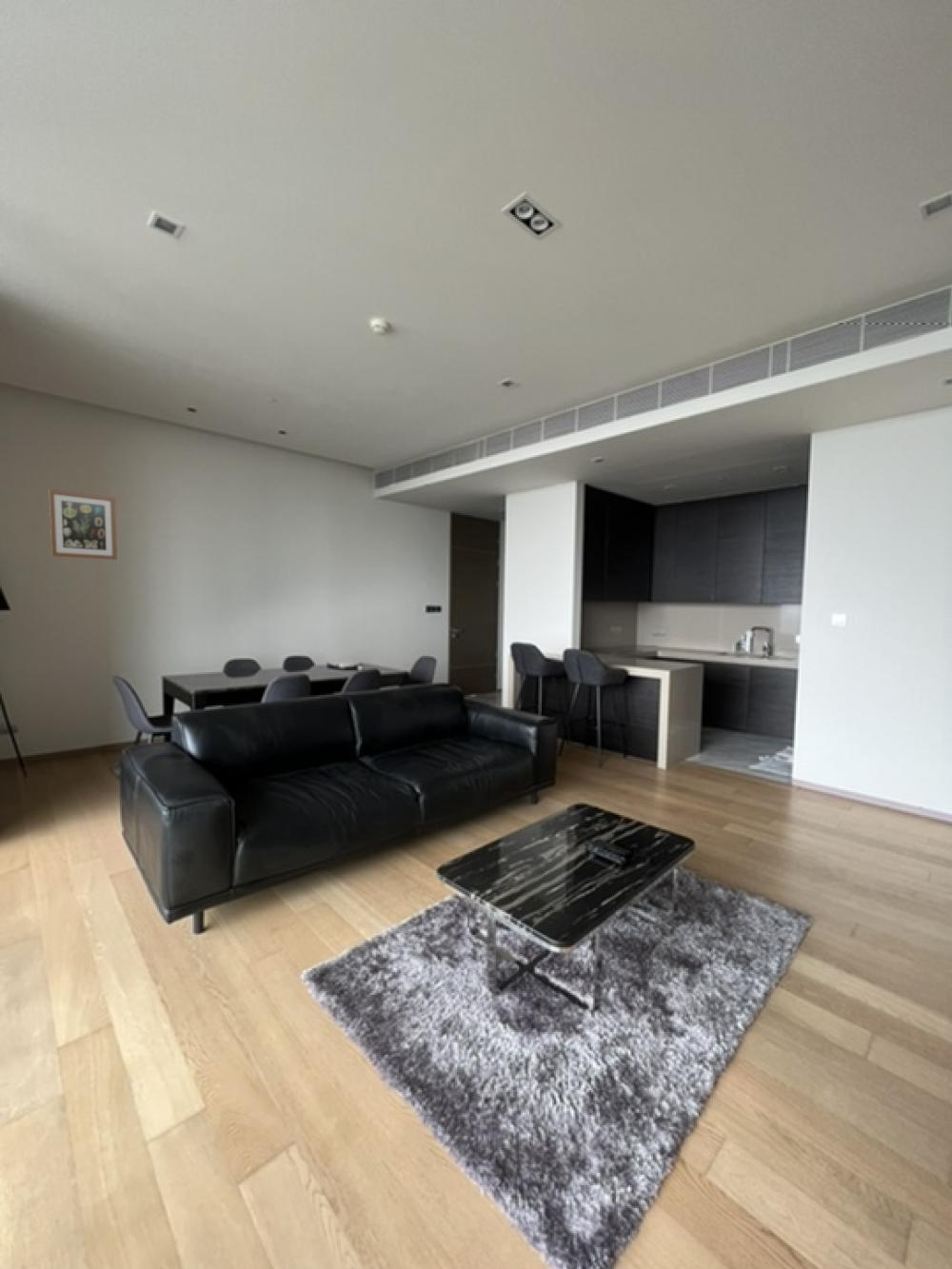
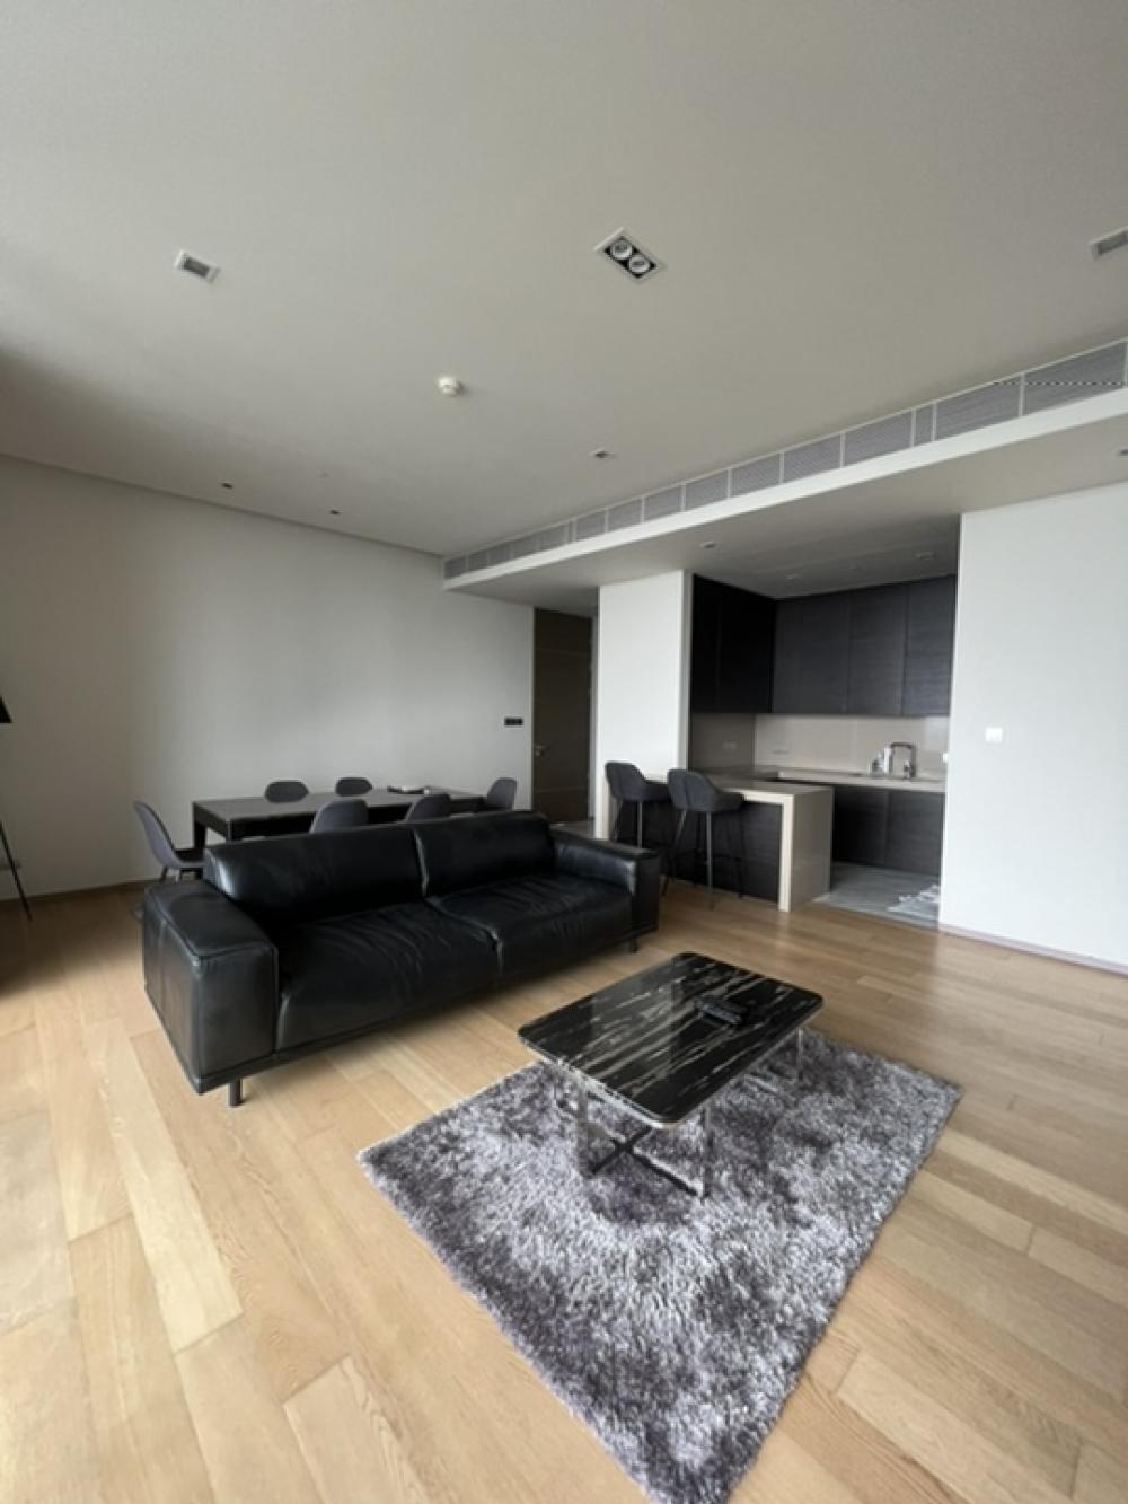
- wall art [49,488,118,561]
